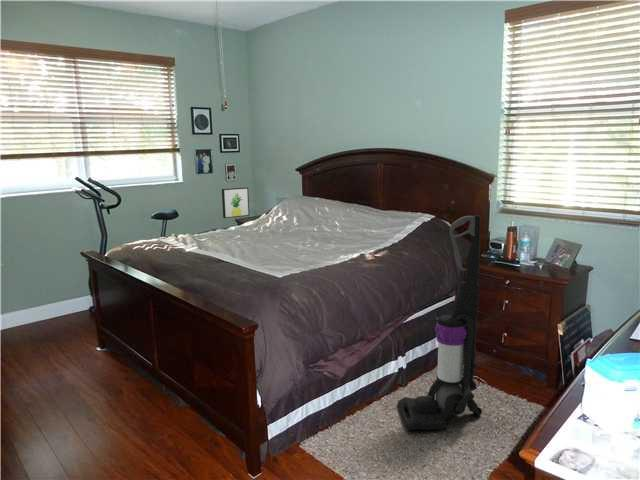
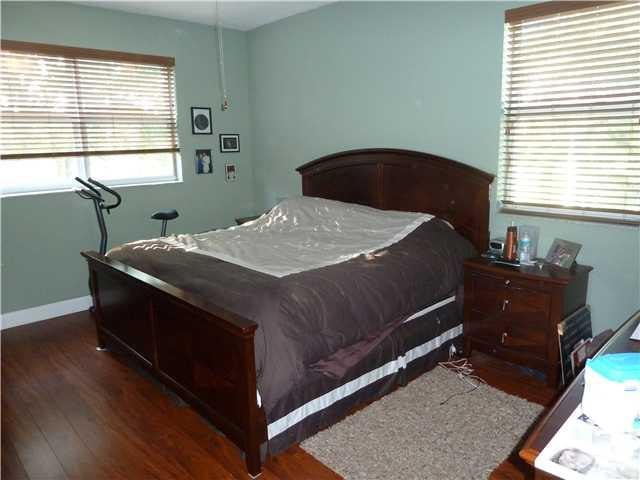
- vacuum cleaner [397,214,483,432]
- wall art [221,187,250,219]
